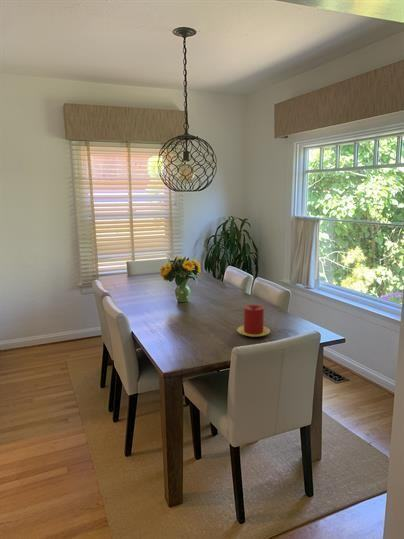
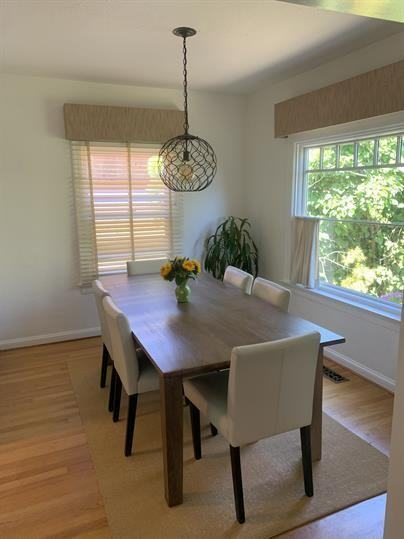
- candle [236,304,271,338]
